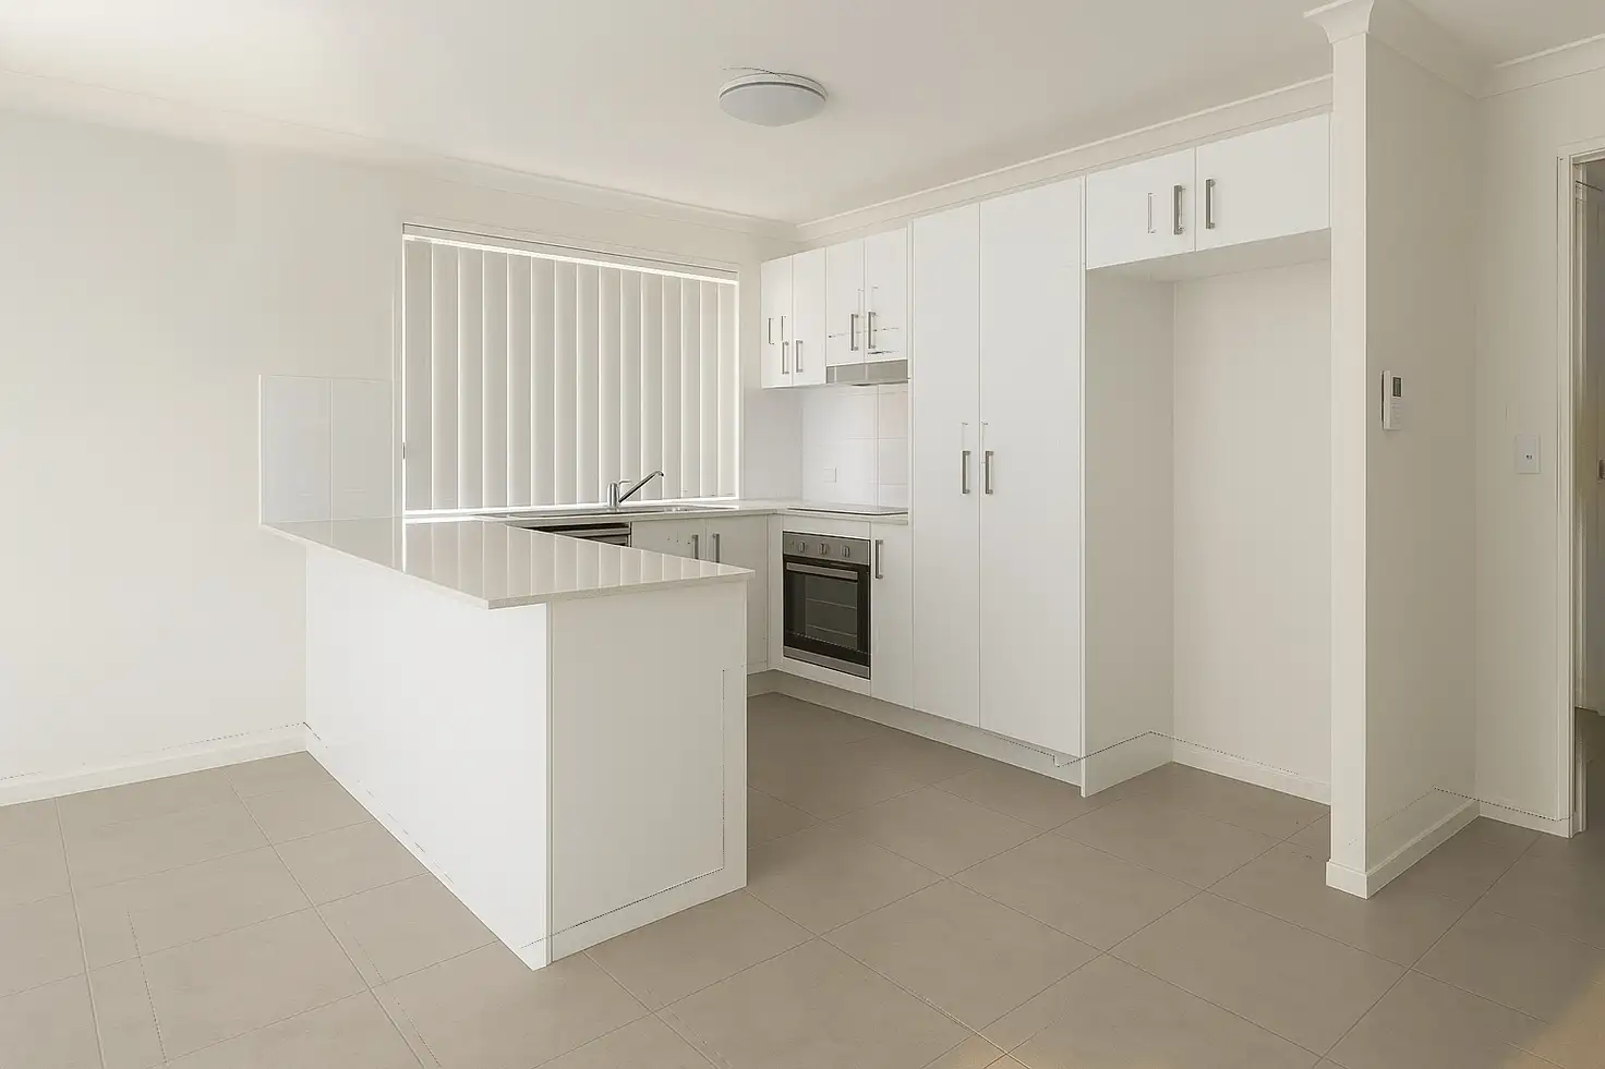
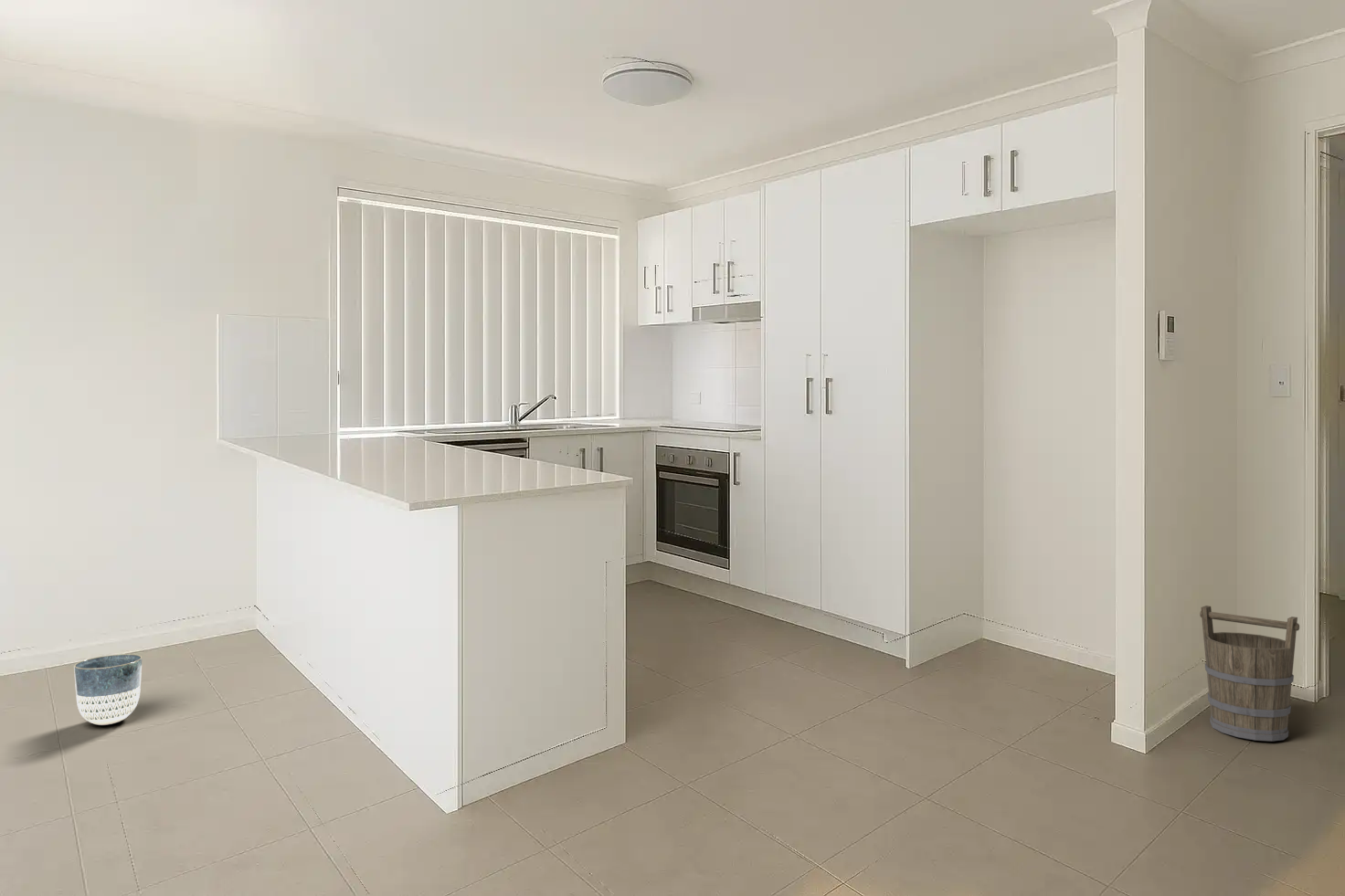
+ bucket [1199,605,1300,743]
+ planter [73,653,143,726]
